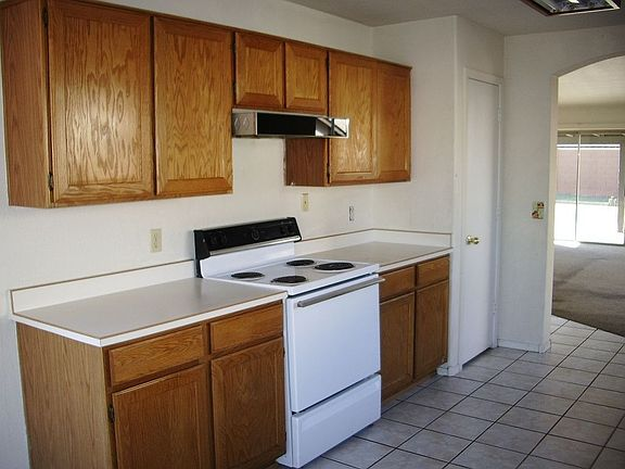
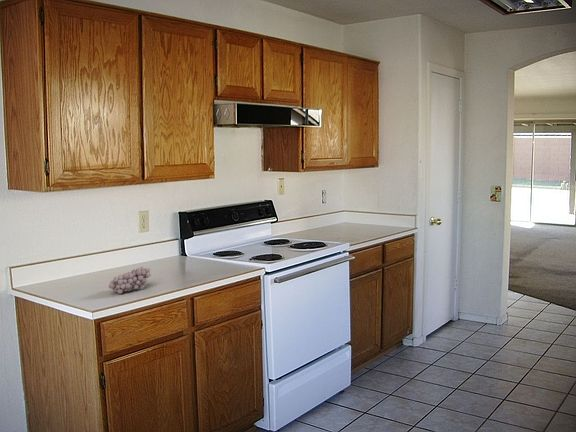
+ fruit [108,266,152,295]
